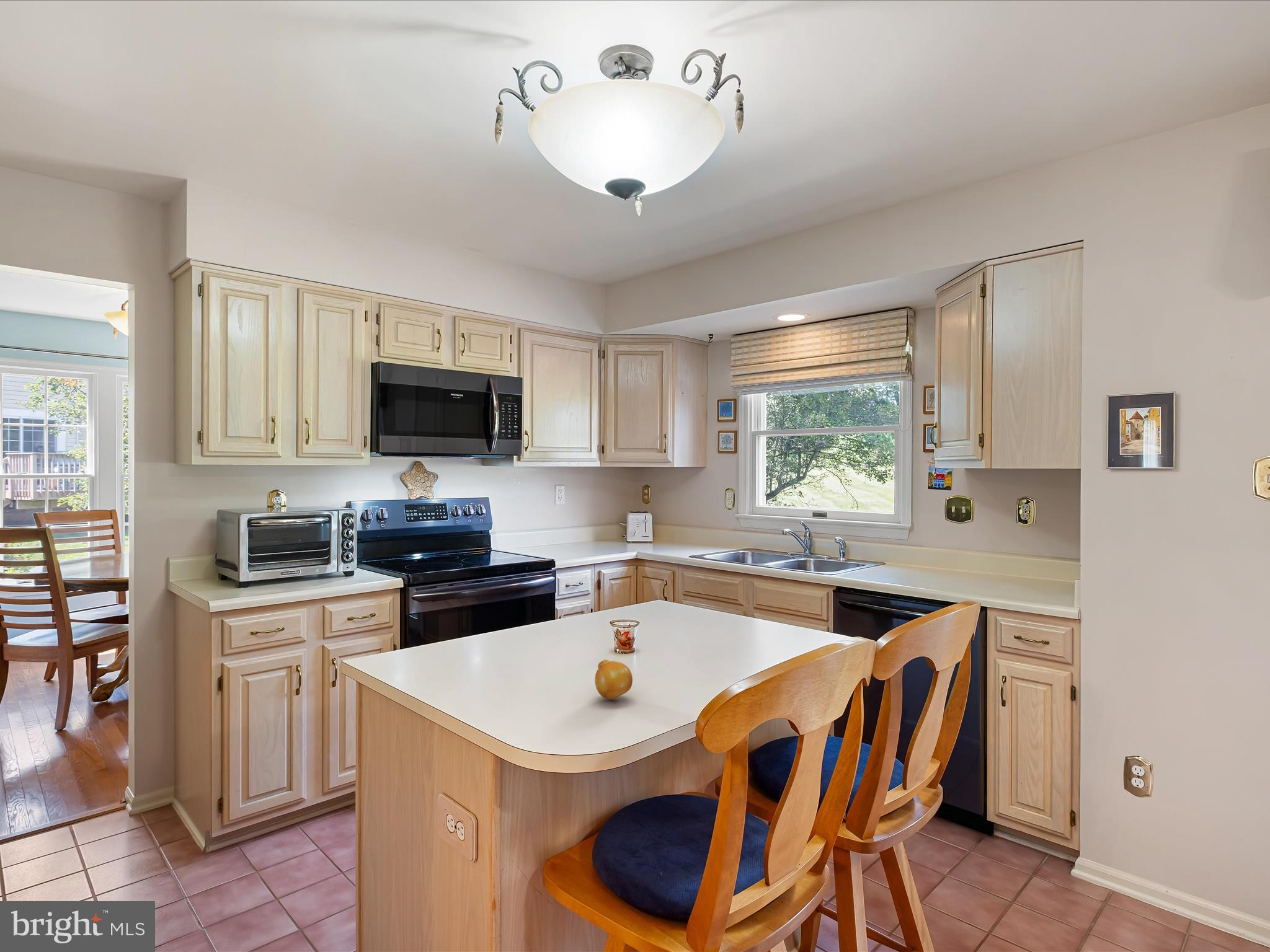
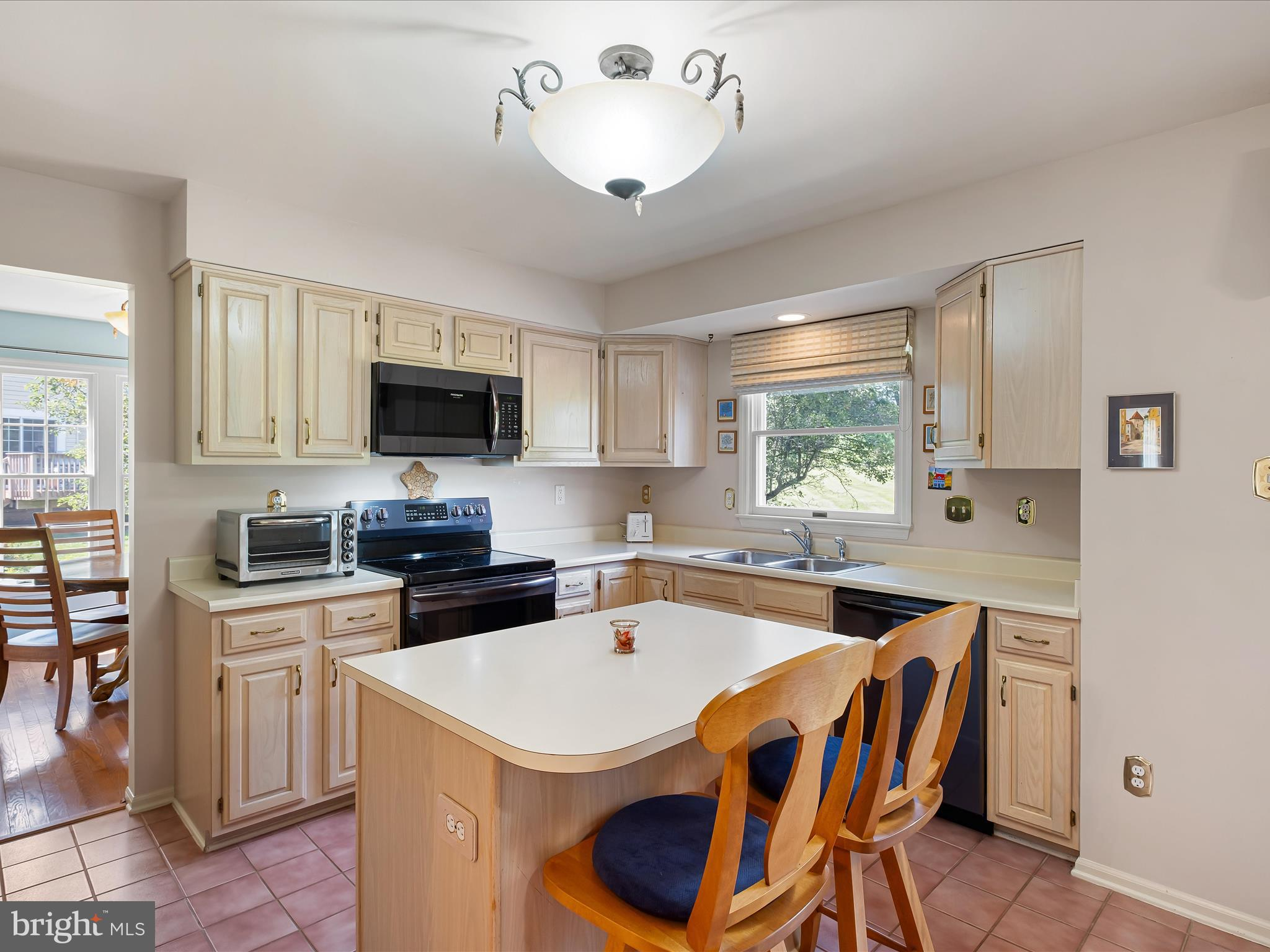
- fruit [594,659,633,700]
